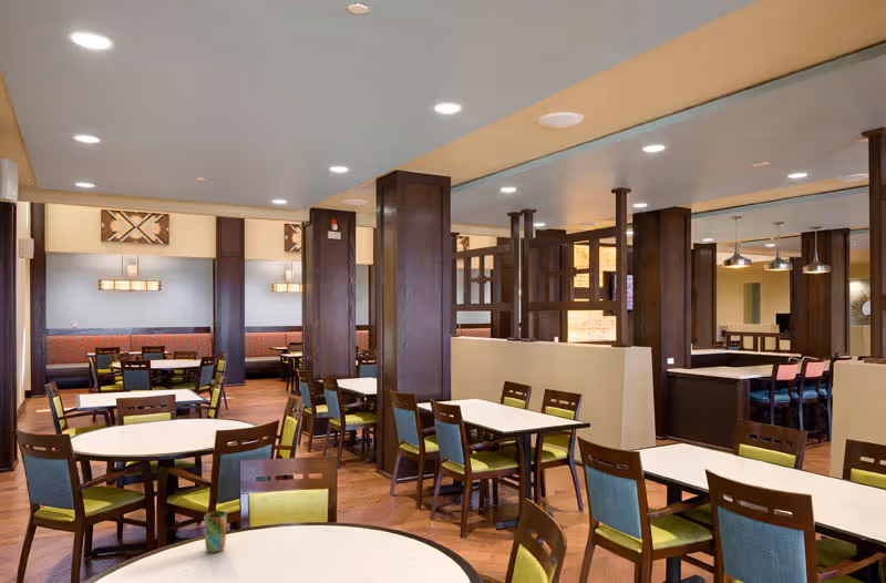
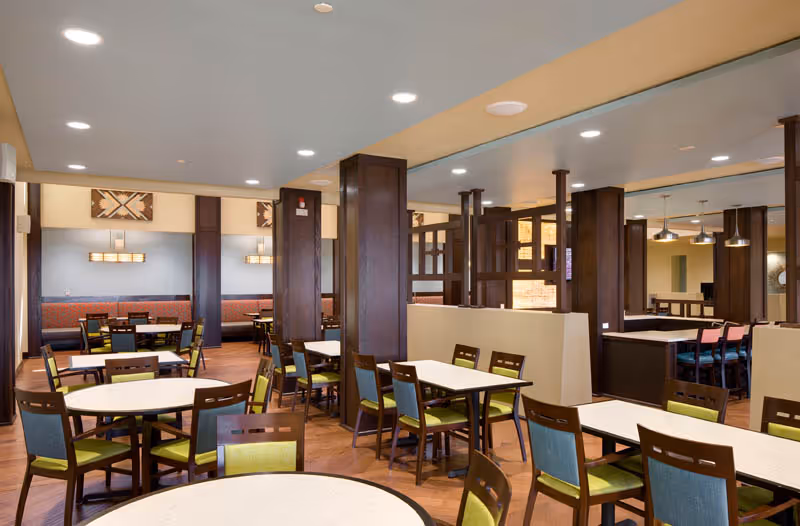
- cup [203,510,228,554]
